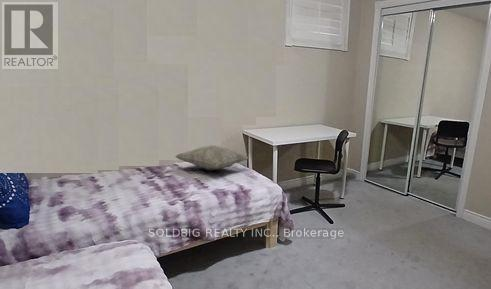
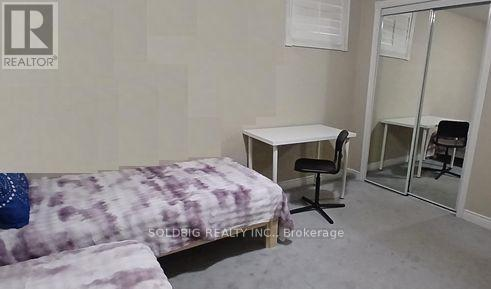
- decorative pillow [174,144,249,171]
